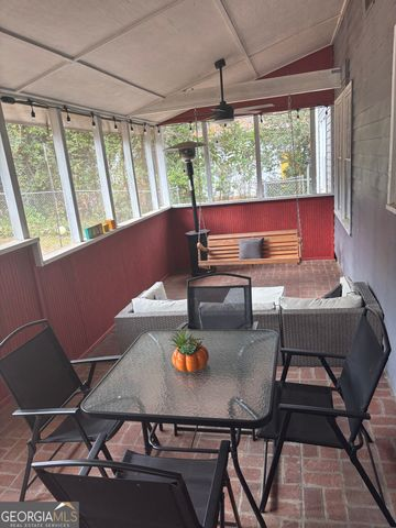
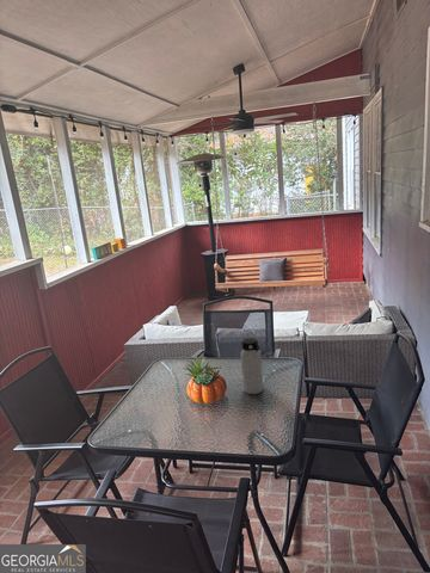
+ water bottle [240,337,265,395]
